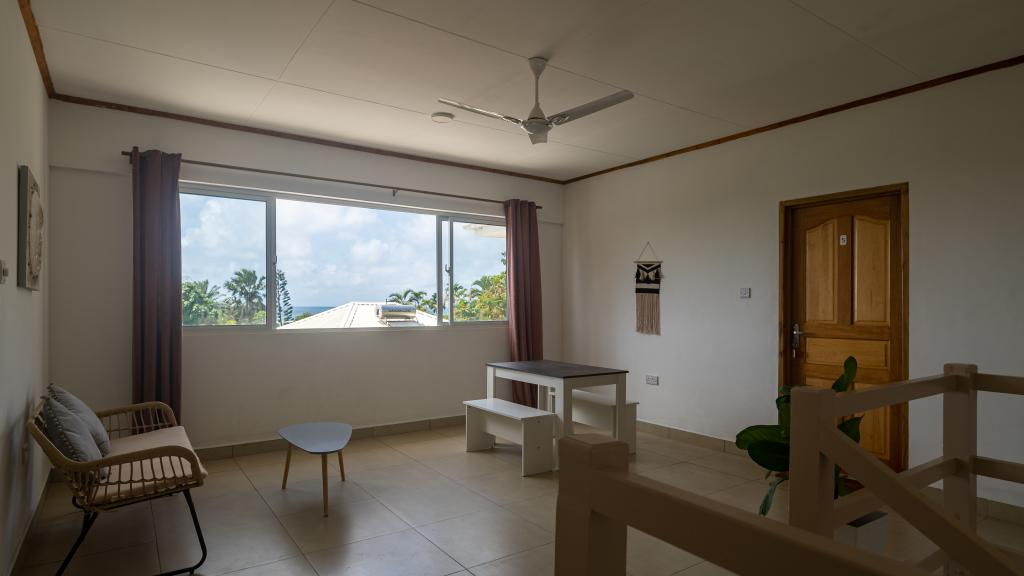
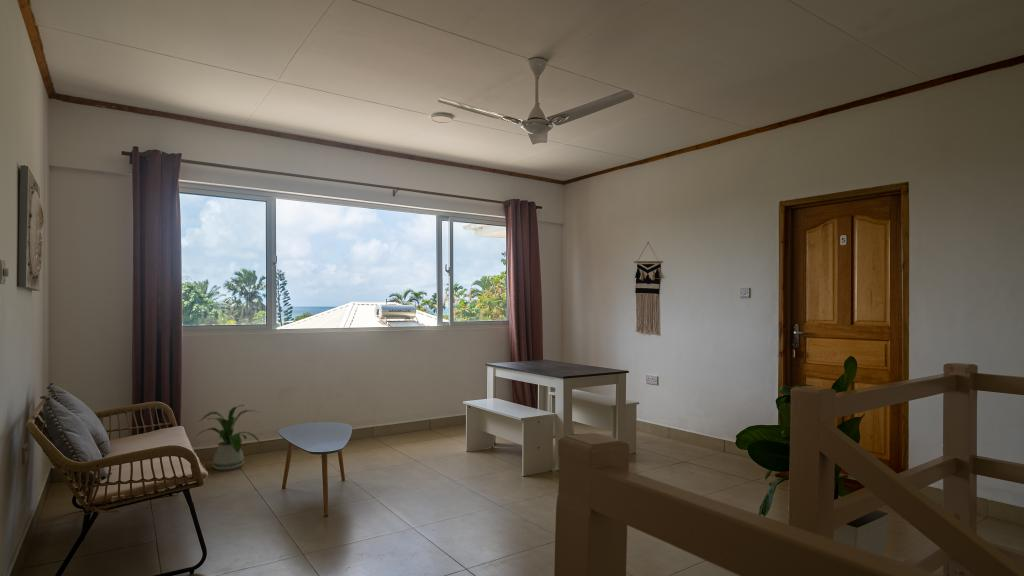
+ house plant [197,404,262,471]
